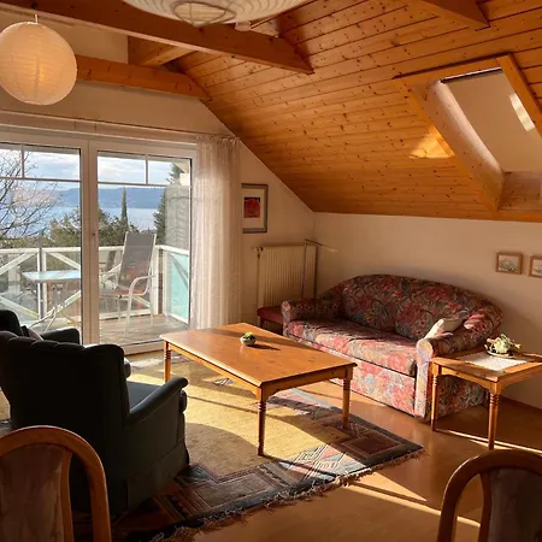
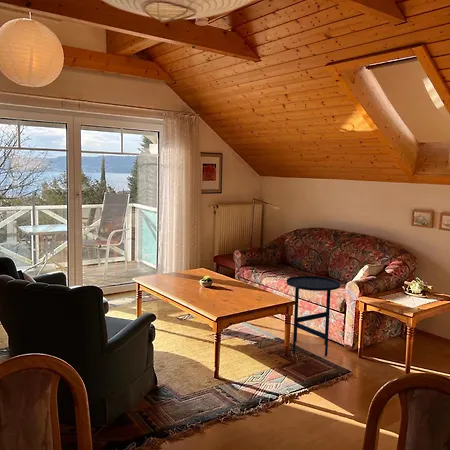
+ side table [286,275,341,357]
